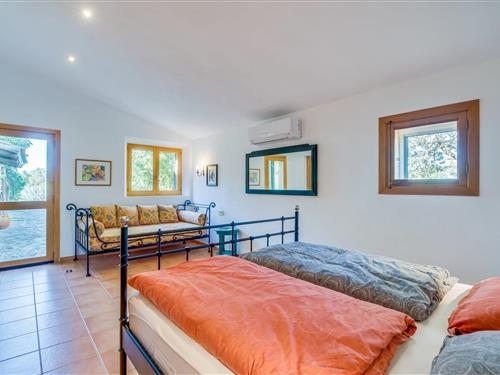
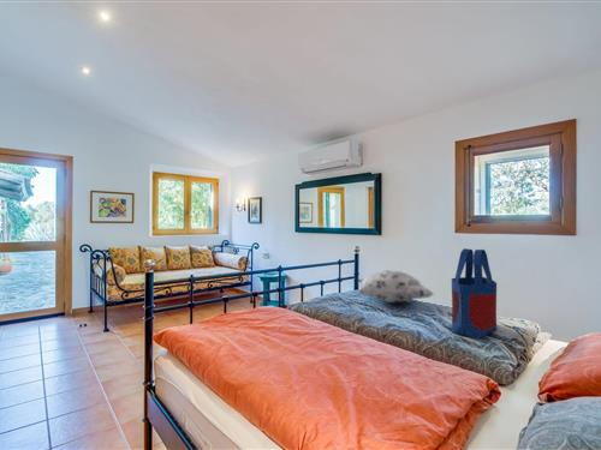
+ tote bag [450,247,498,340]
+ decorative pillow [356,269,435,304]
